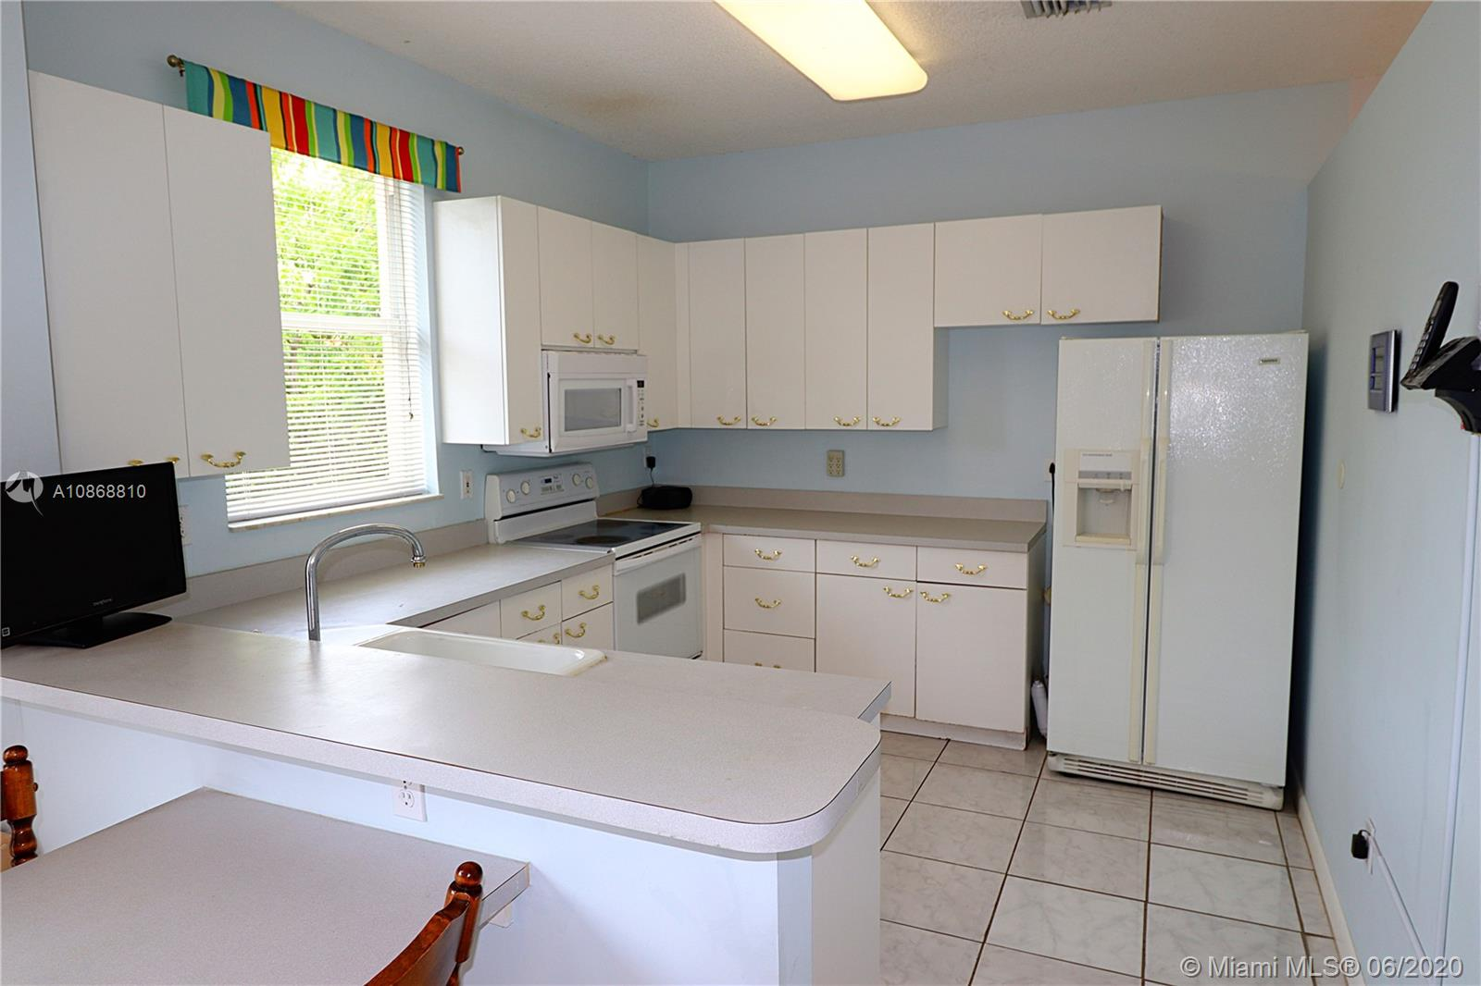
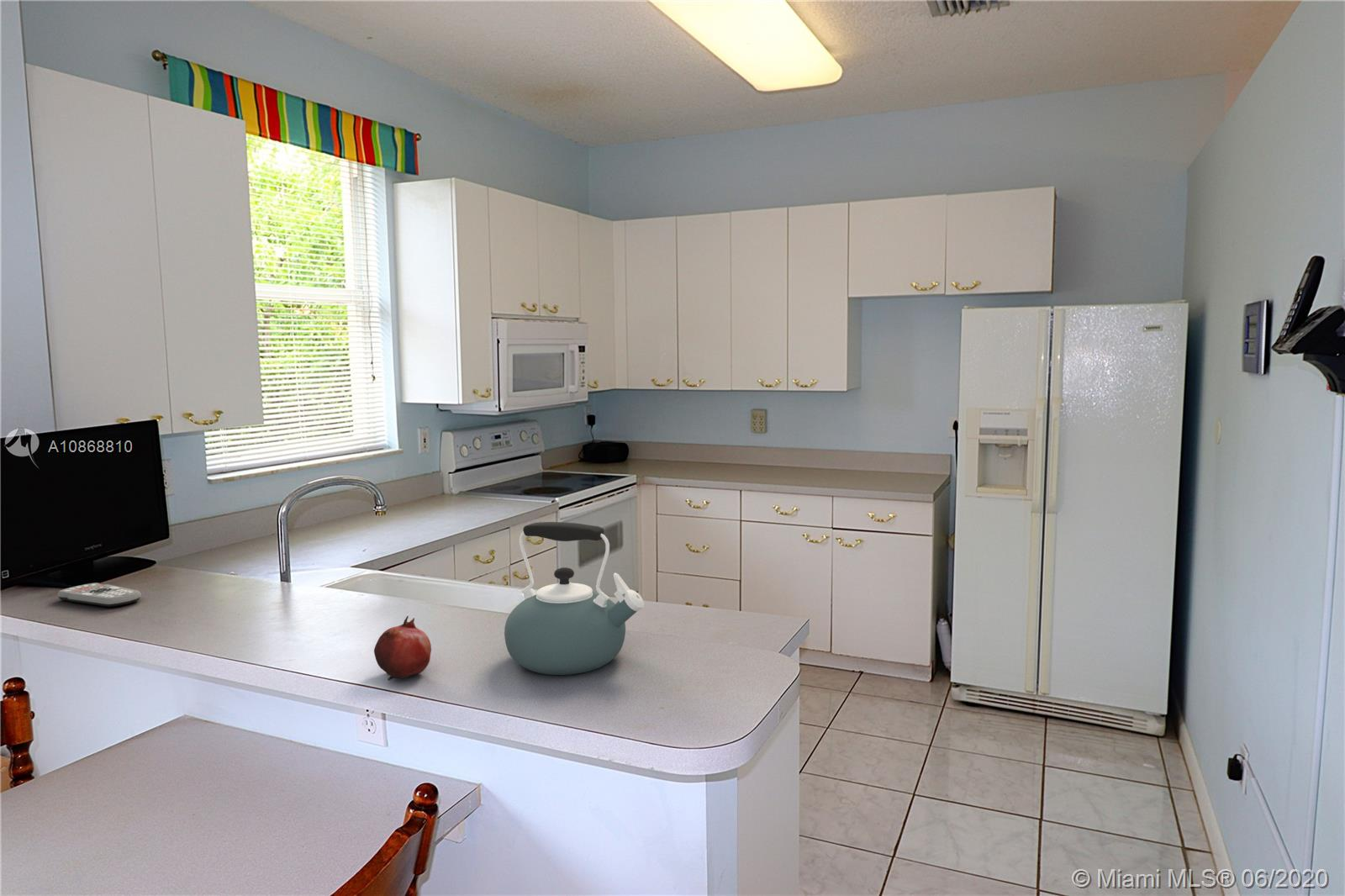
+ fruit [373,614,432,681]
+ remote control [56,582,142,607]
+ kettle [504,521,645,676]
